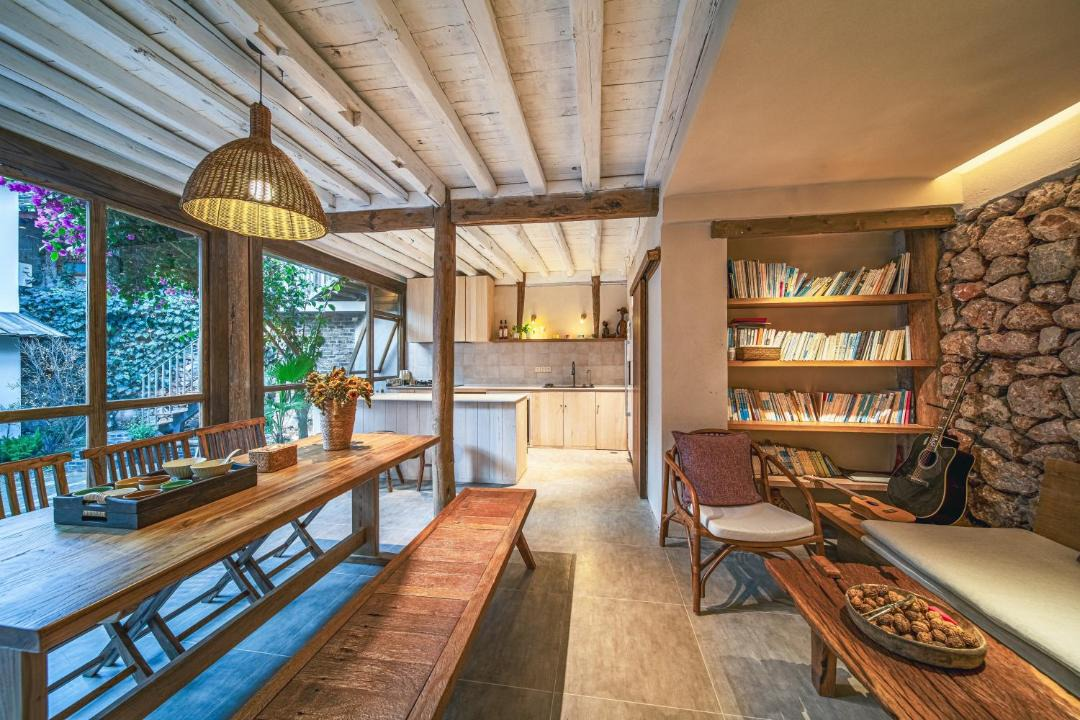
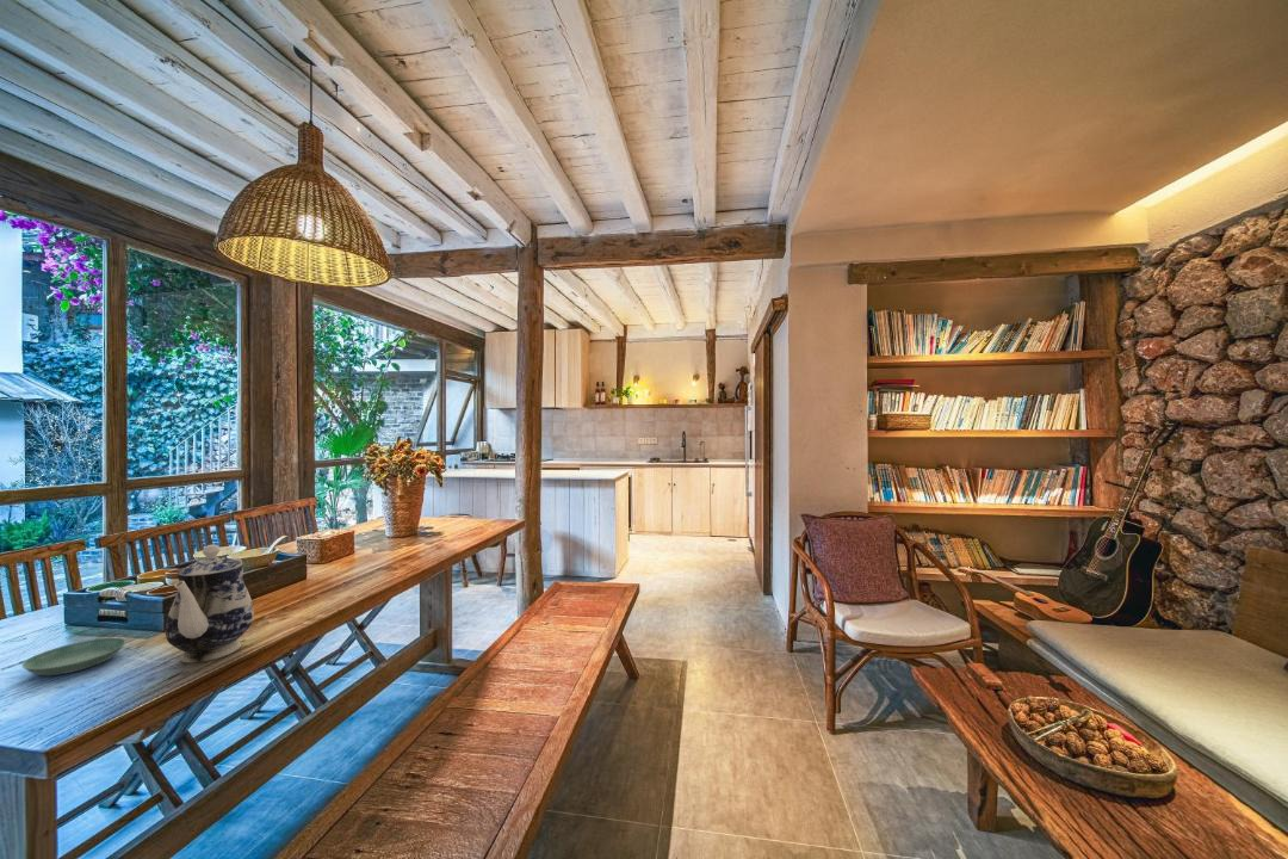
+ teapot [165,544,255,665]
+ saucer [20,637,128,676]
